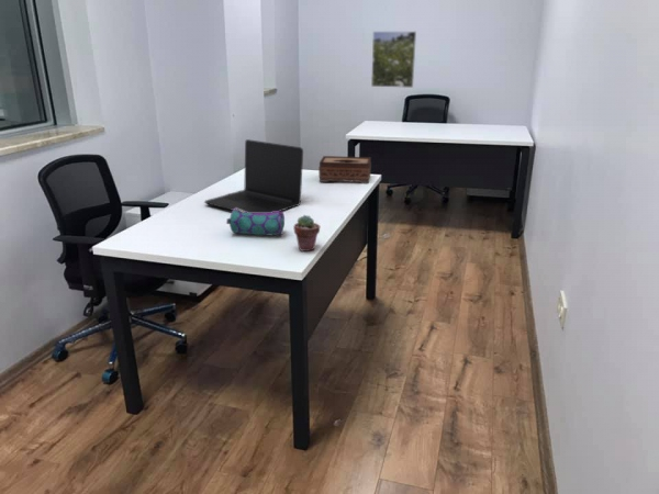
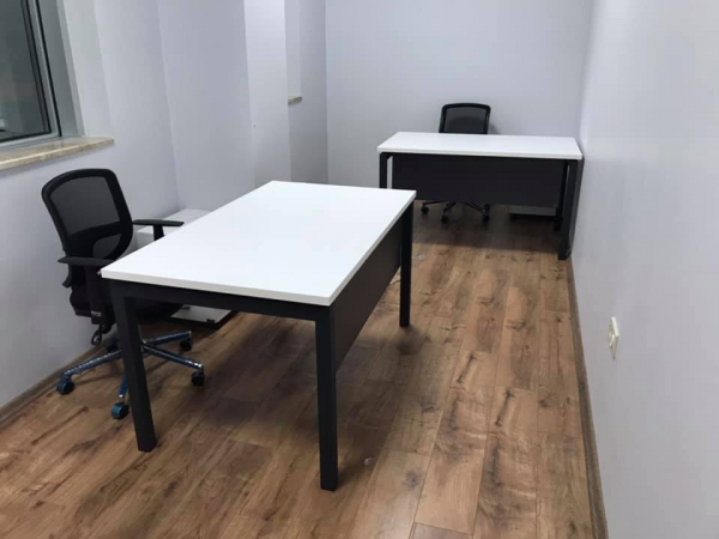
- potted succulent [292,214,321,252]
- pencil case [225,209,286,236]
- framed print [370,31,417,89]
- laptop [203,138,304,213]
- tissue box [317,155,372,184]
